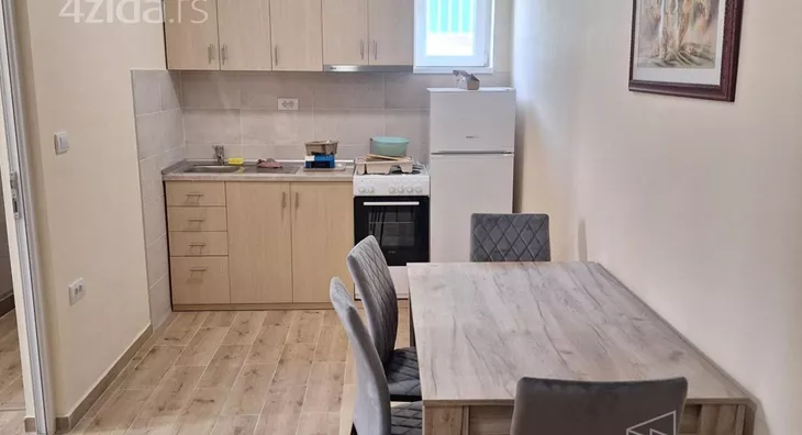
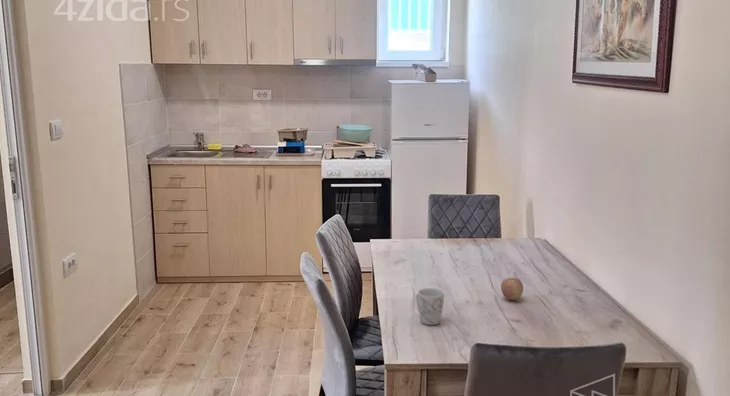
+ mug [415,287,445,326]
+ fruit [500,277,524,301]
